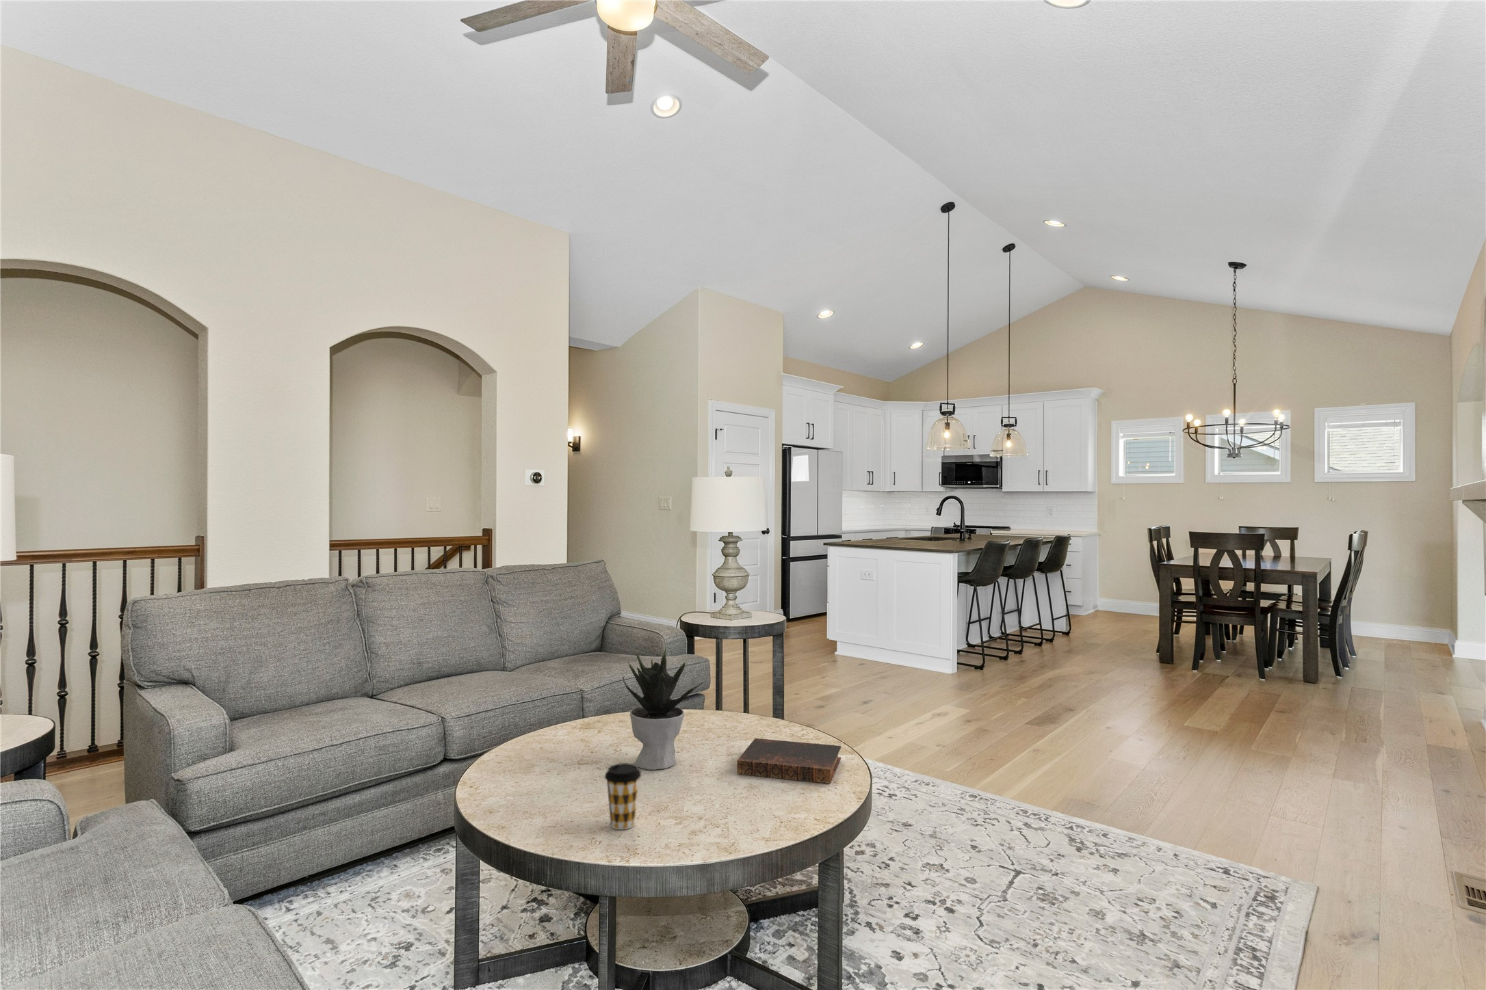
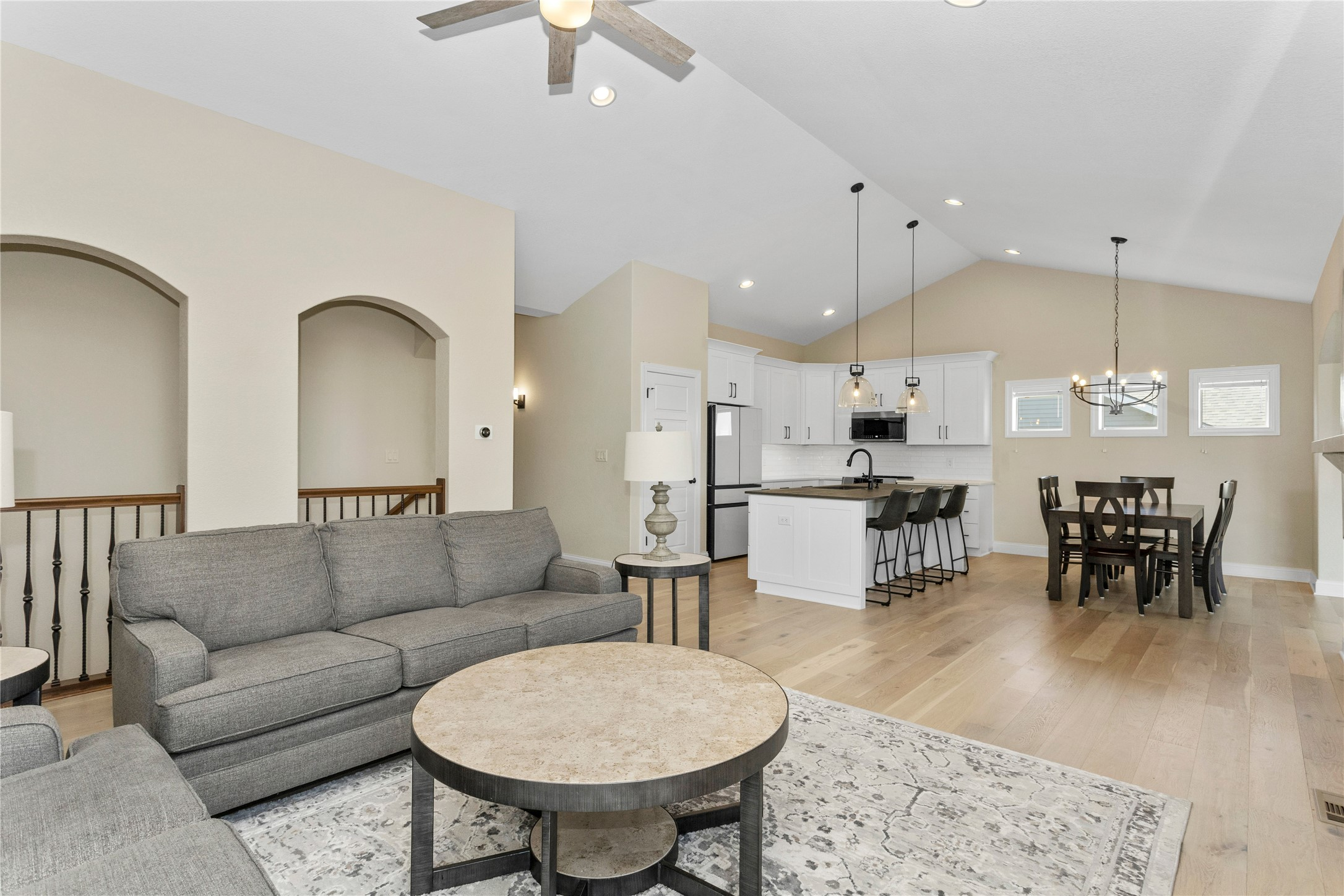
- book [736,738,841,784]
- potted plant [621,647,704,770]
- coffee cup [604,762,641,830]
